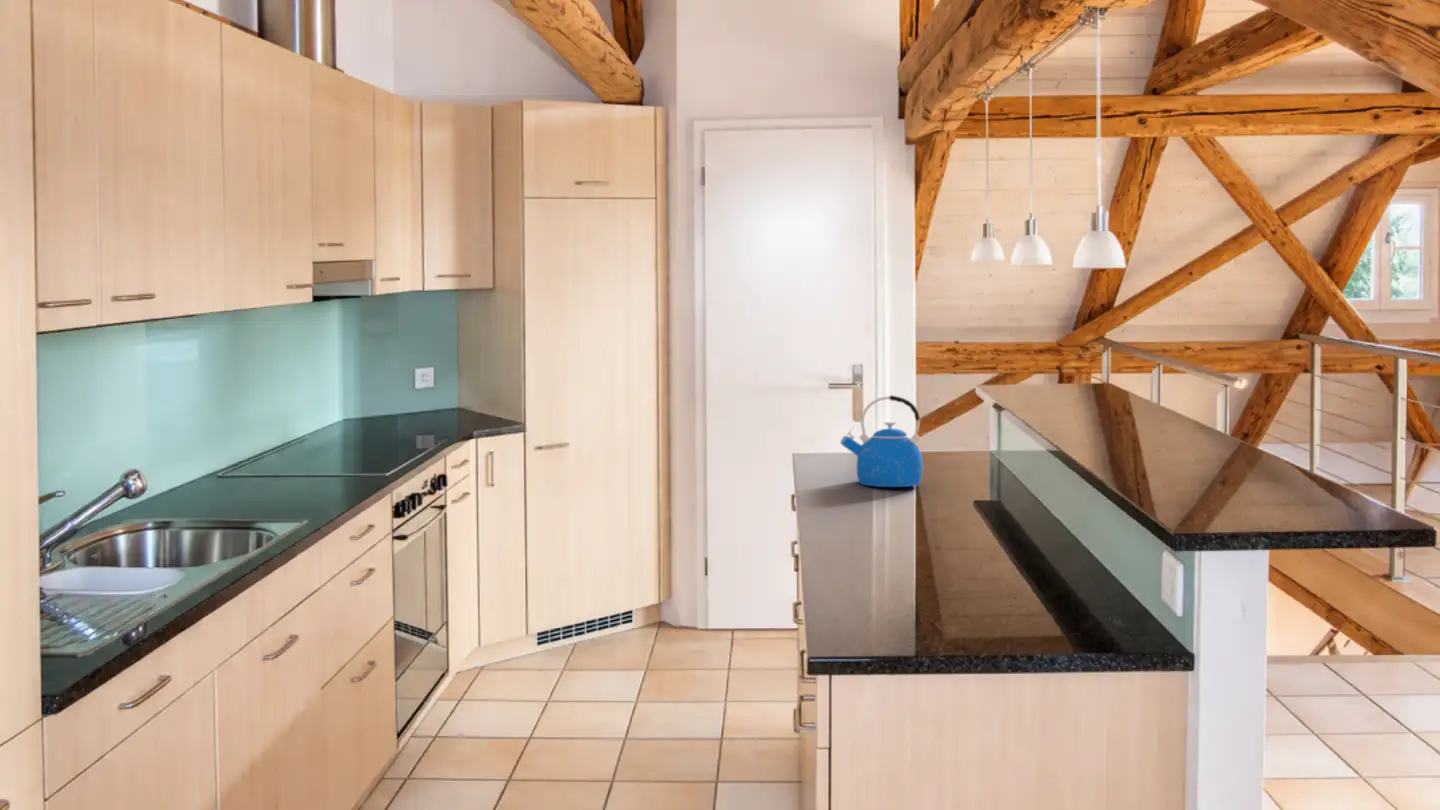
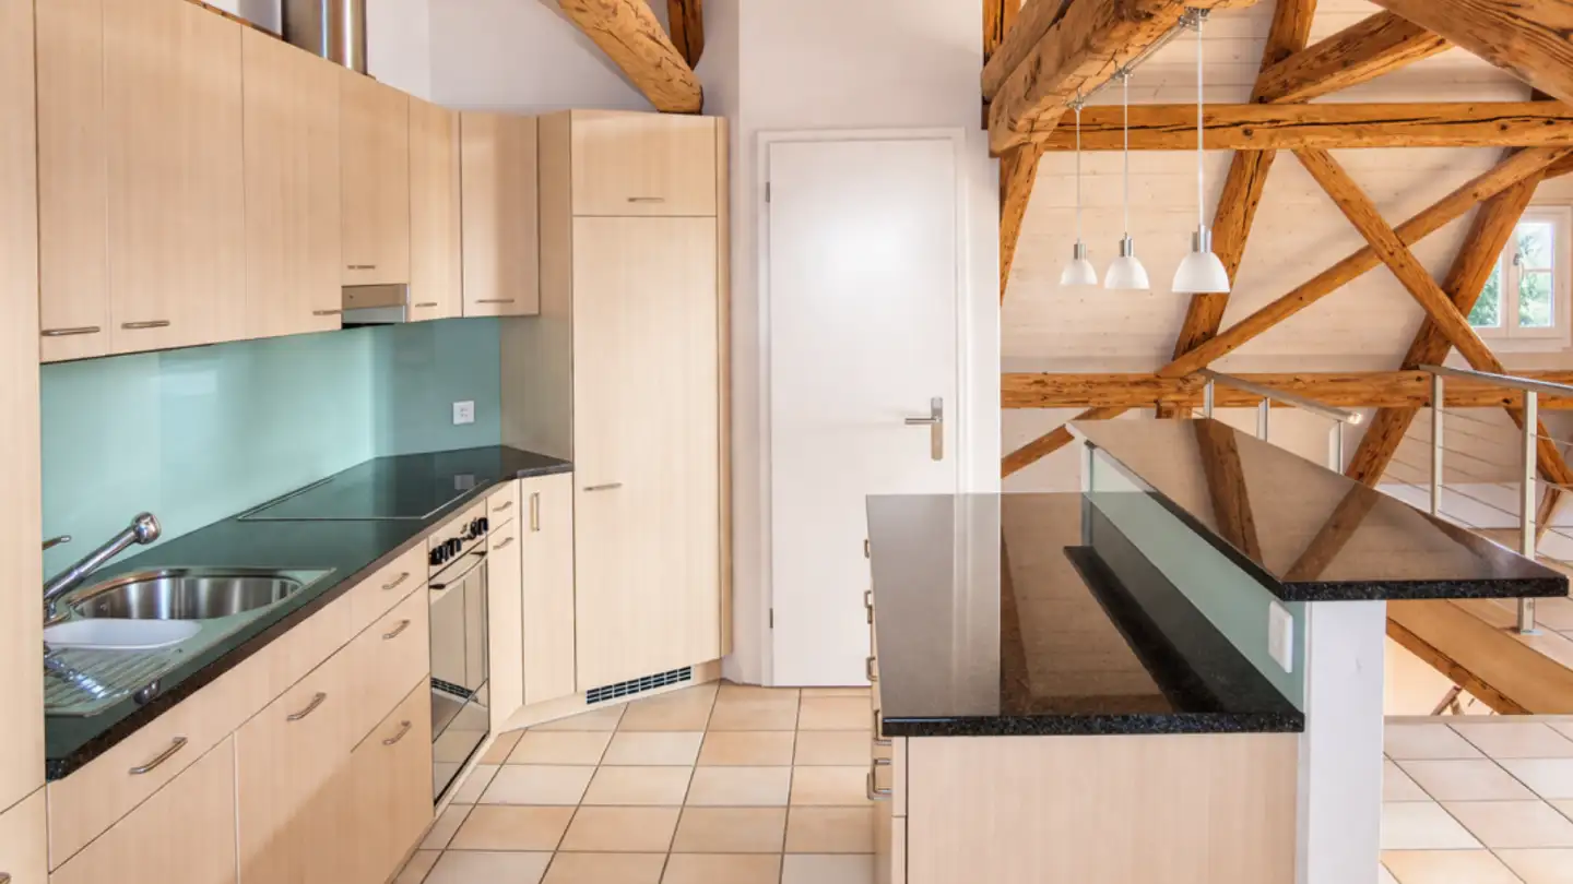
- kettle [840,394,924,488]
